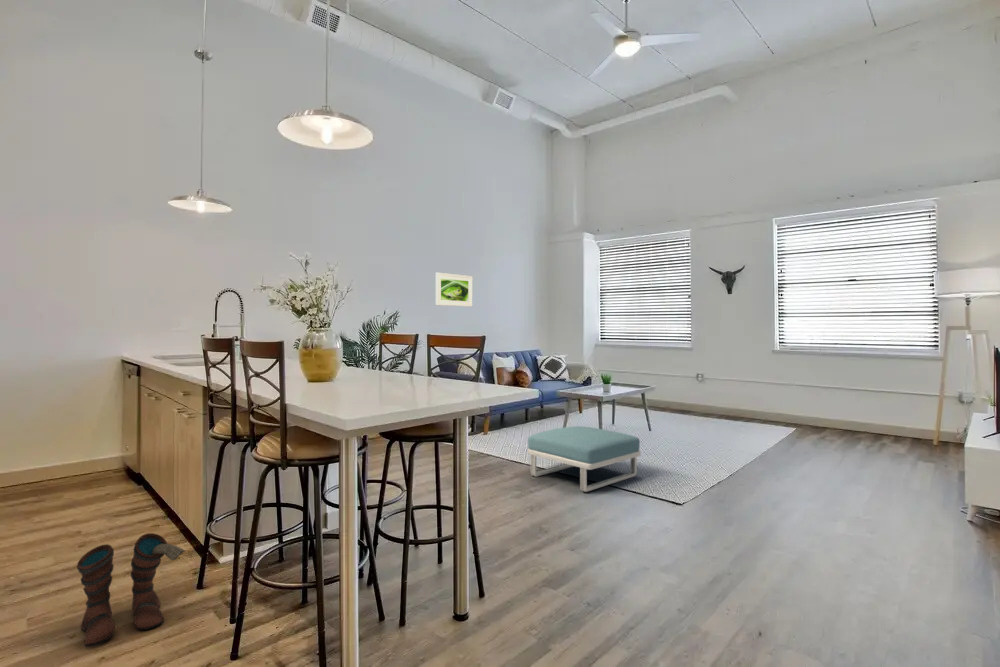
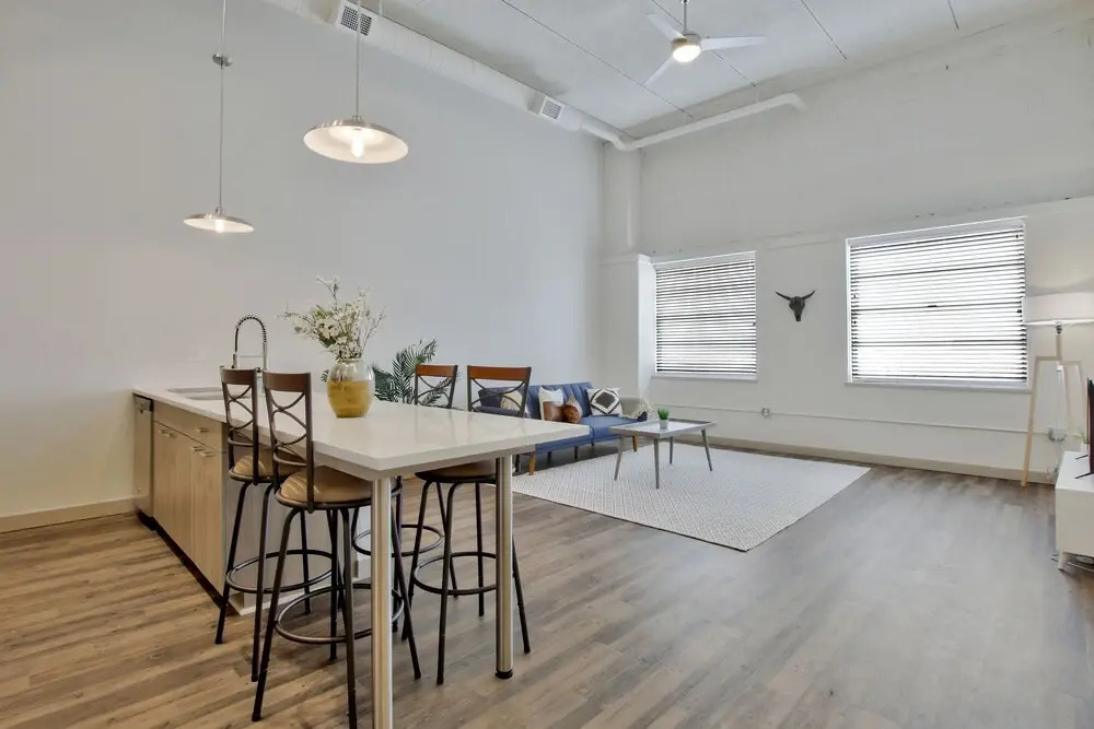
- boots [75,532,187,648]
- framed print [435,272,473,308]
- footstool [527,425,642,493]
